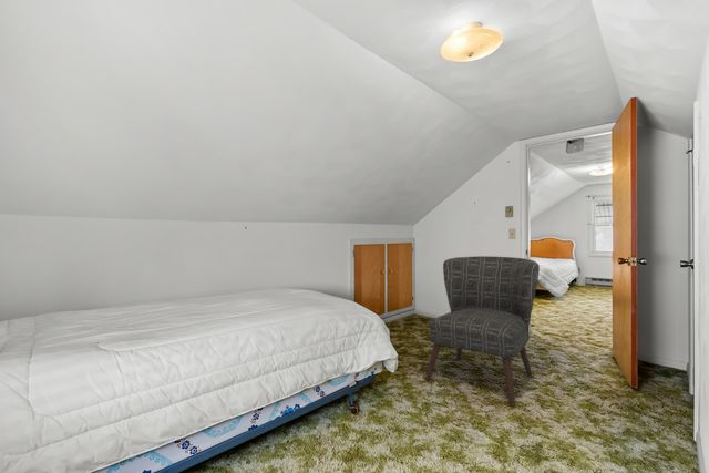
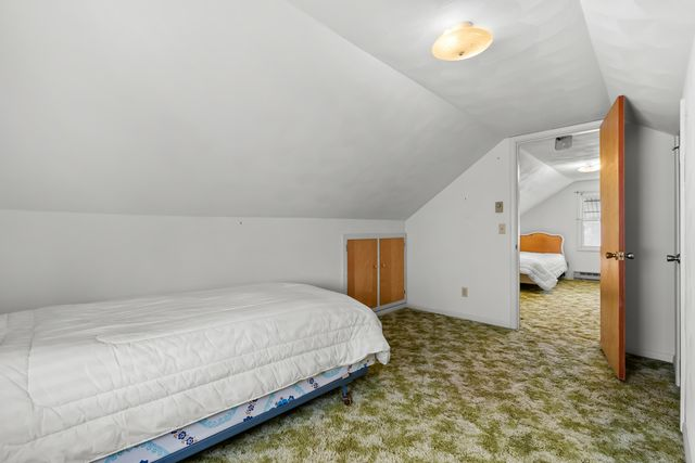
- chair [424,255,541,405]
